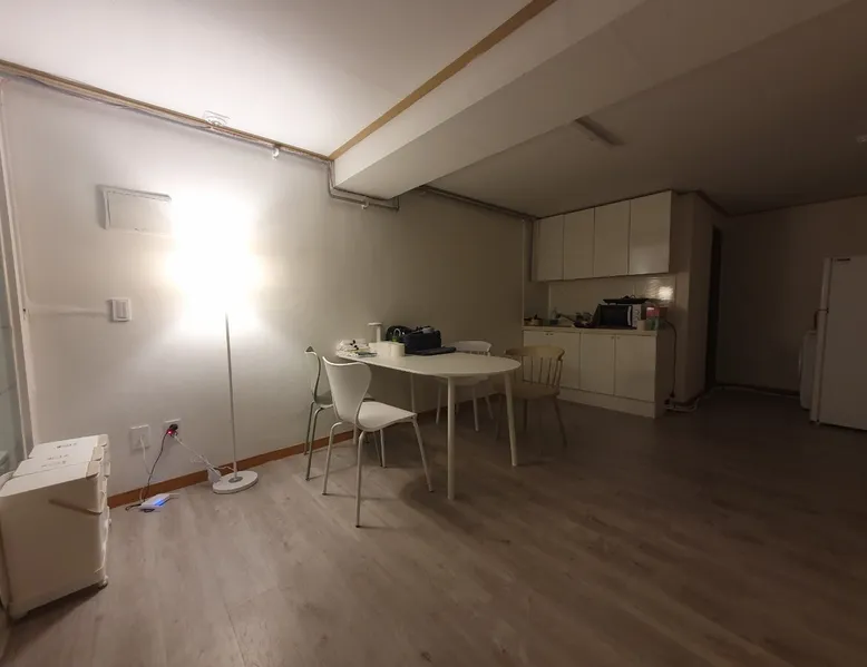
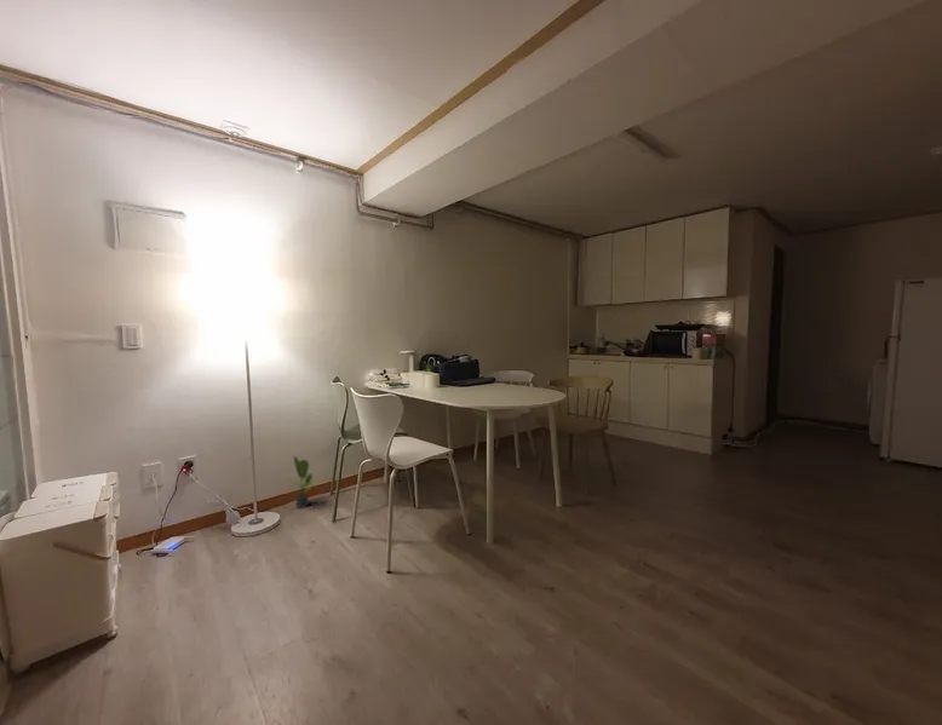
+ potted plant [289,455,320,510]
